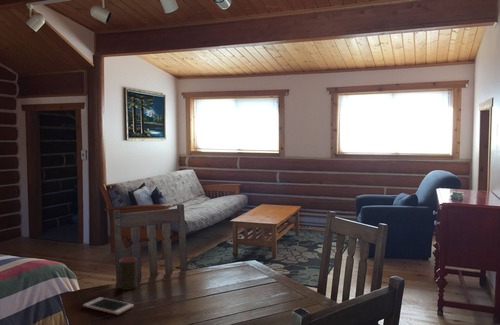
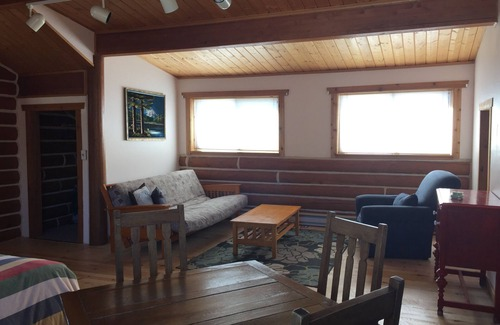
- cell phone [82,296,135,316]
- cup [118,256,138,291]
